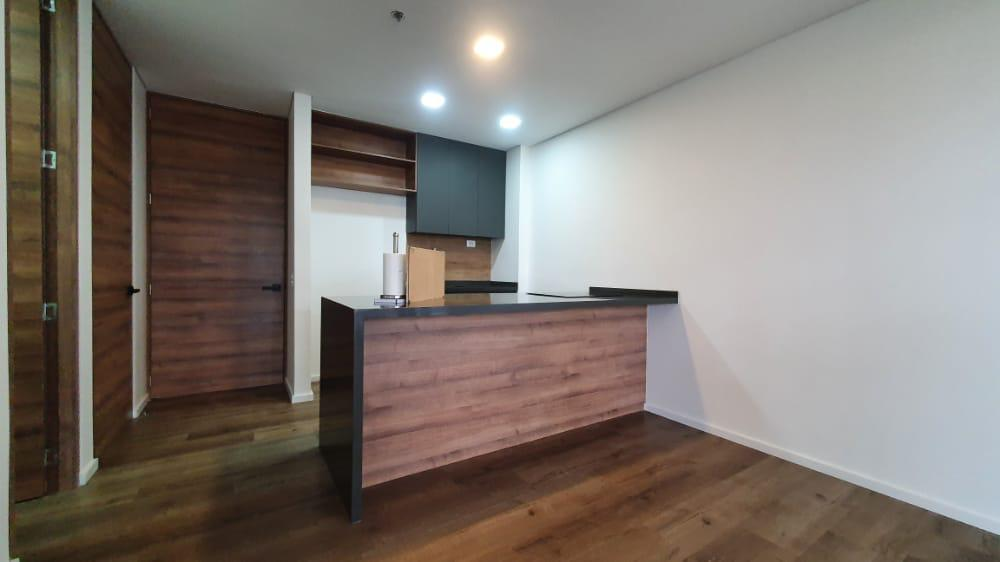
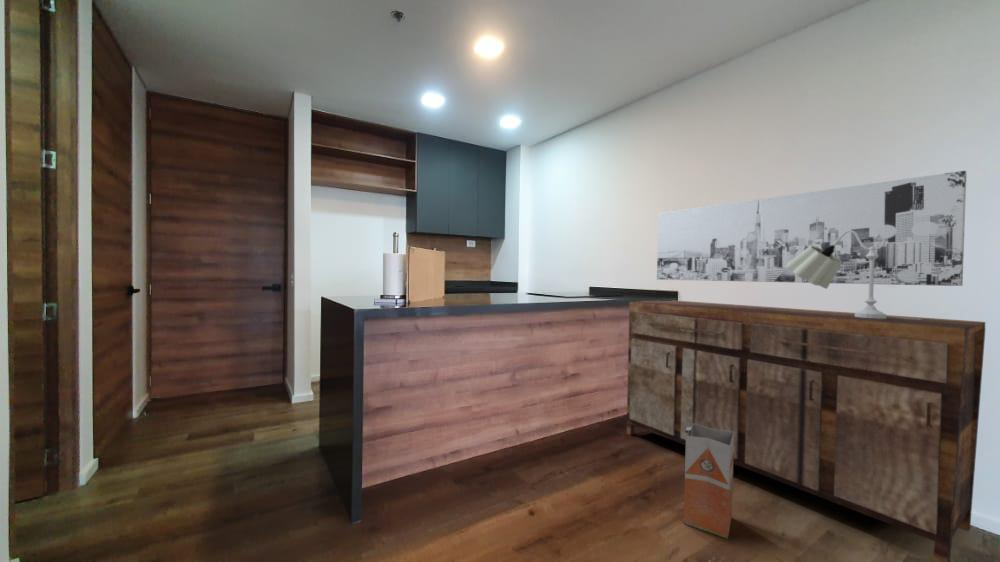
+ wall art [656,170,967,287]
+ sideboard [626,299,987,562]
+ table lamp [786,230,922,320]
+ waste bin [683,423,734,540]
